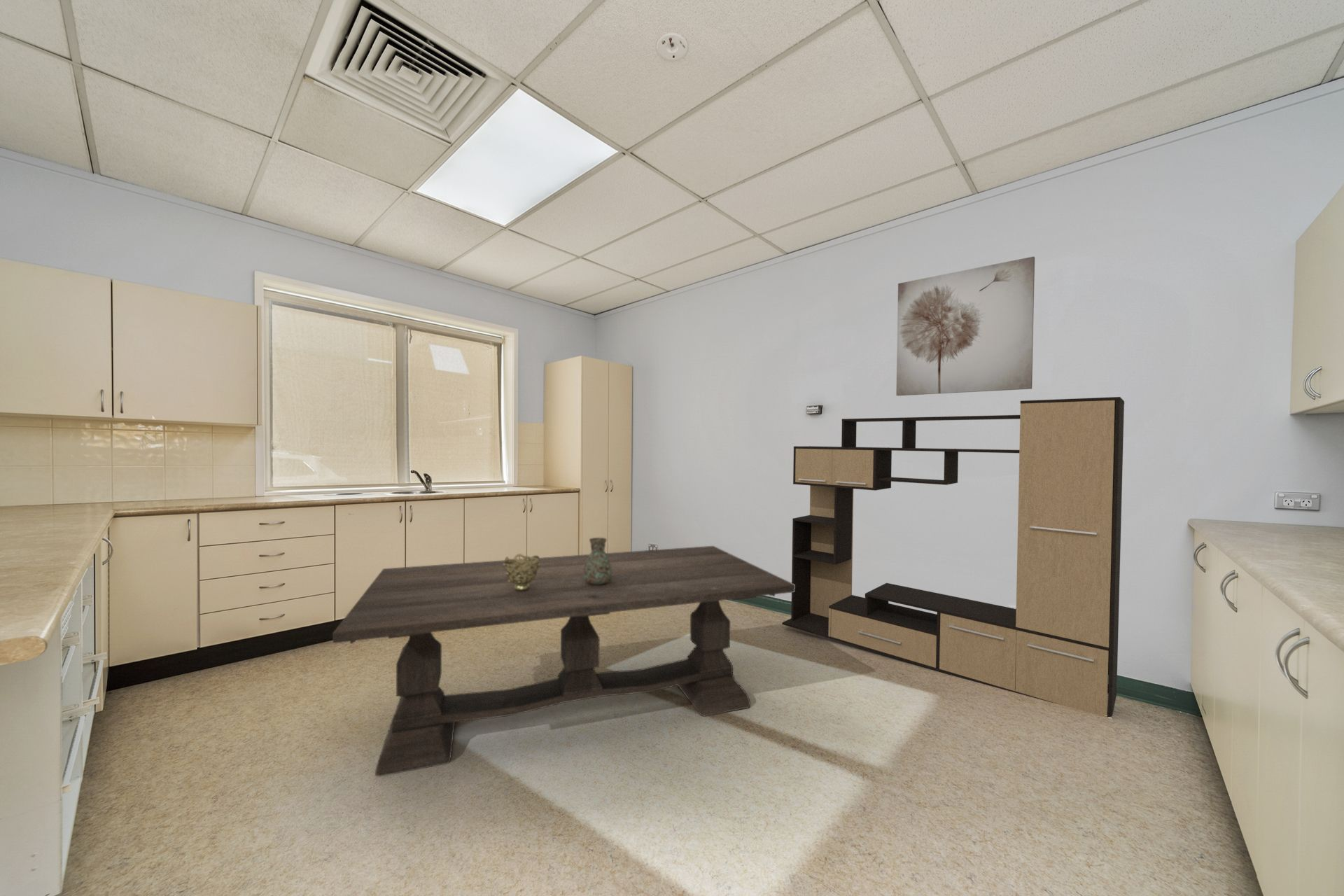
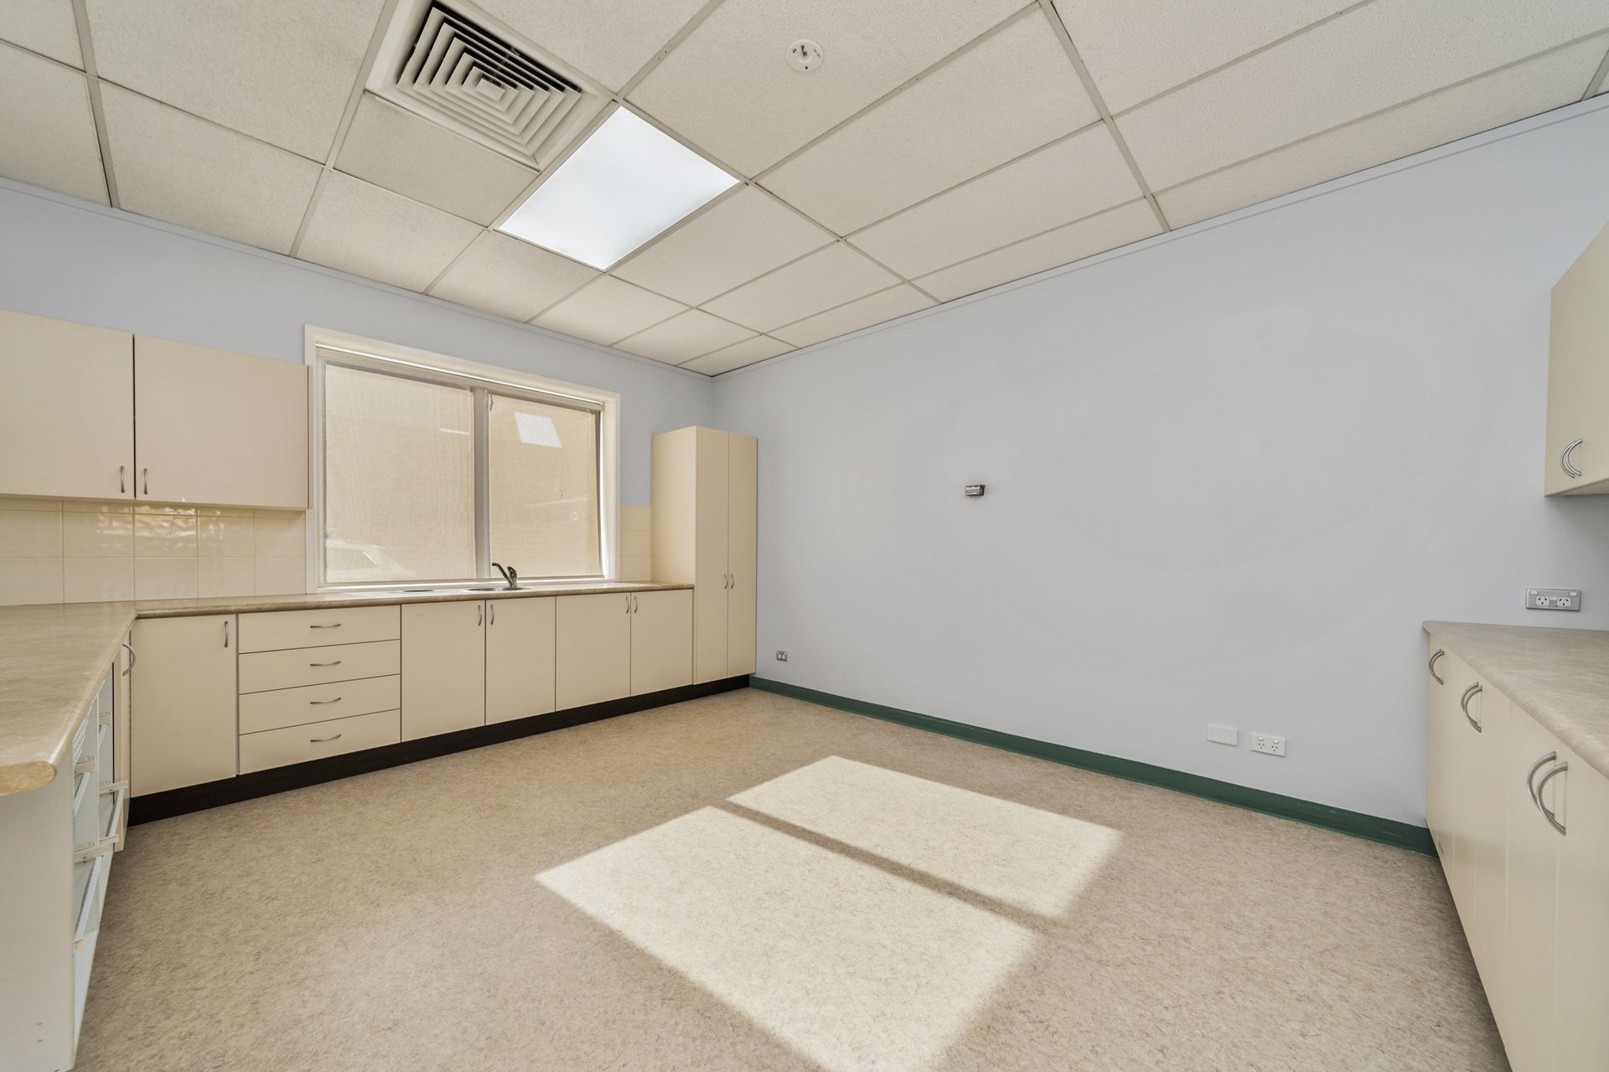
- decorative bowl [503,554,540,591]
- decorative vase [583,537,612,584]
- wall art [895,255,1035,396]
- dining table [332,545,795,777]
- media console [781,396,1125,717]
